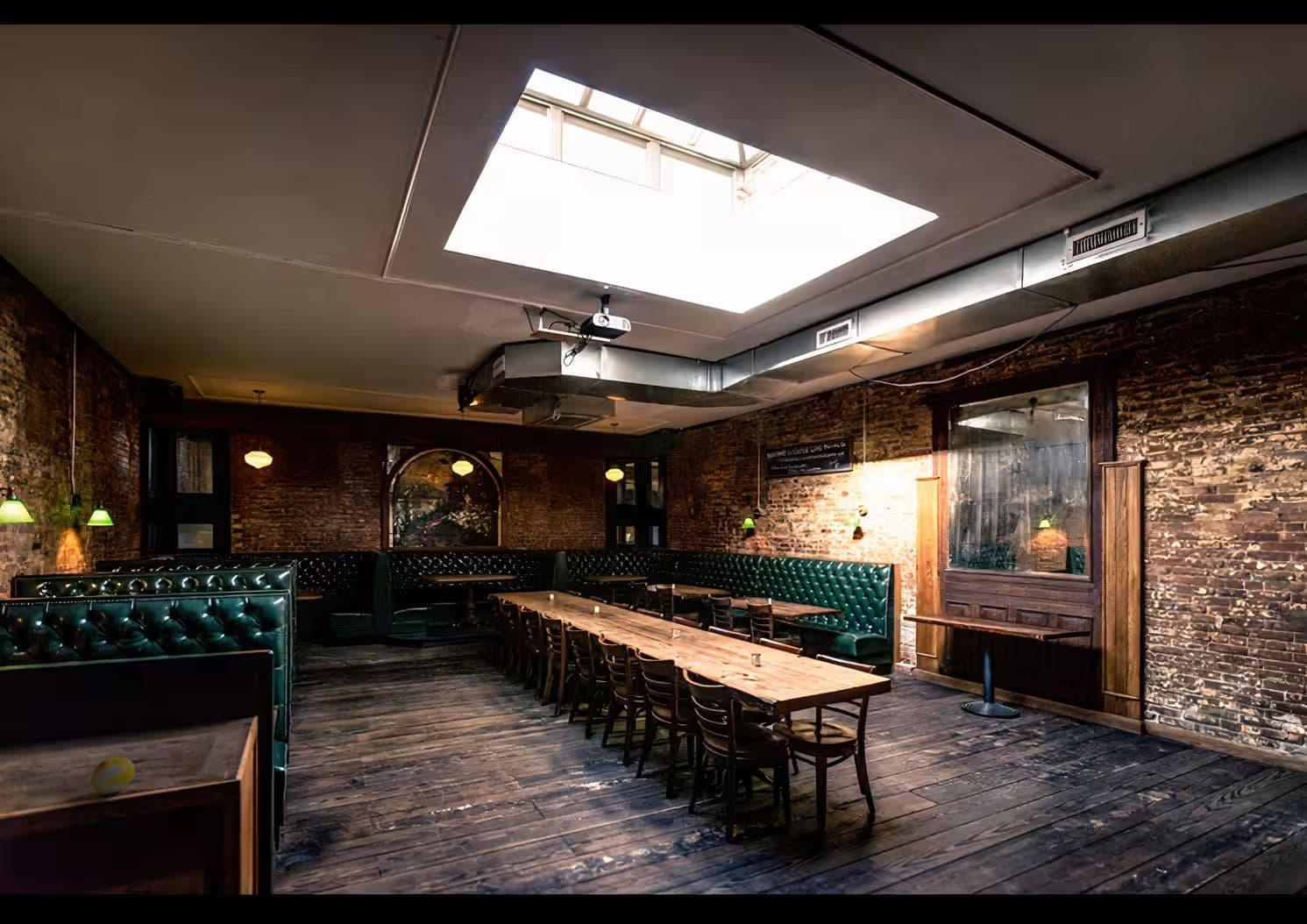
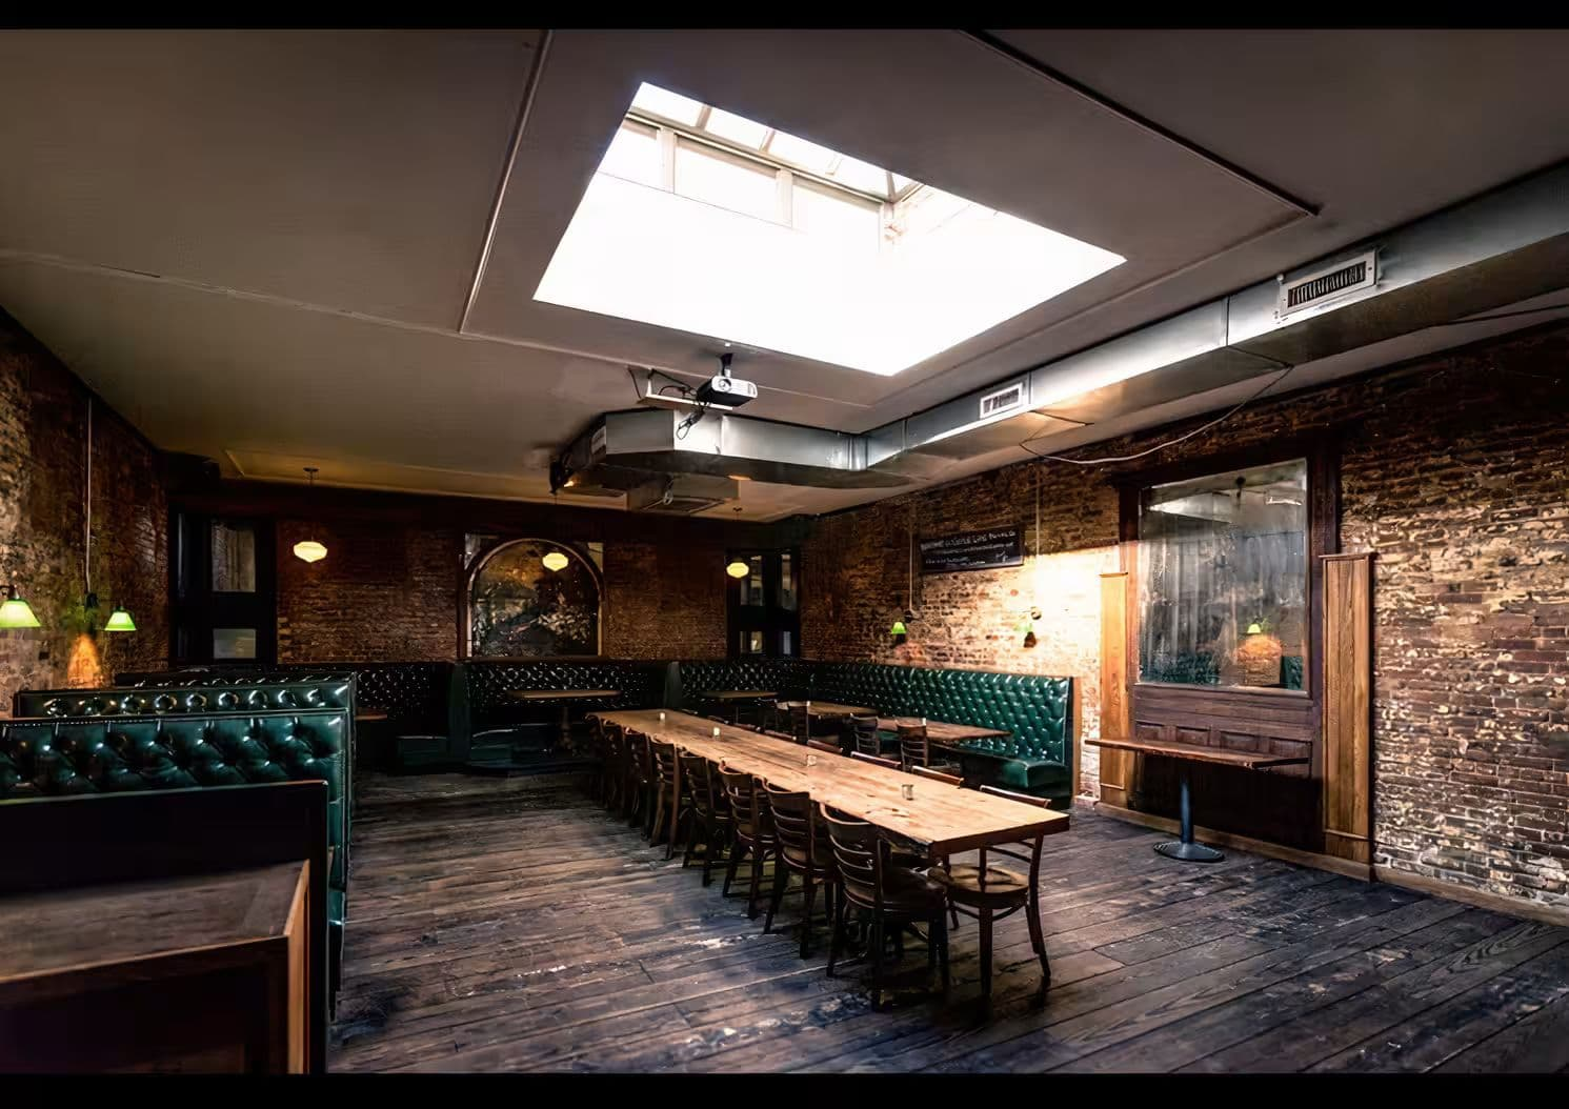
- decorative ball [89,756,135,794]
